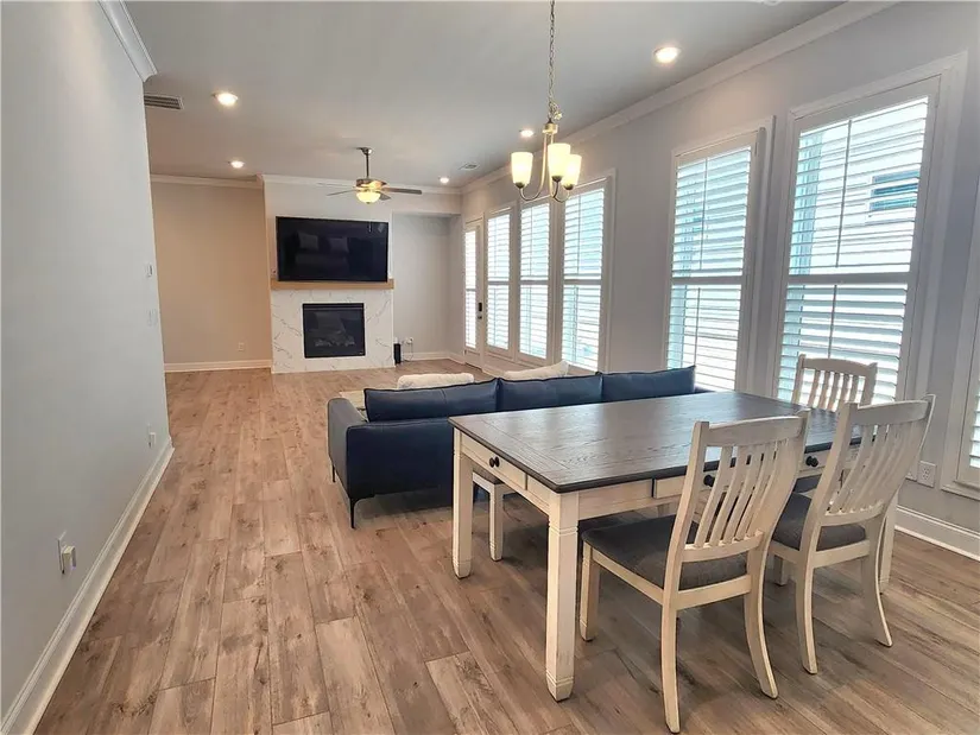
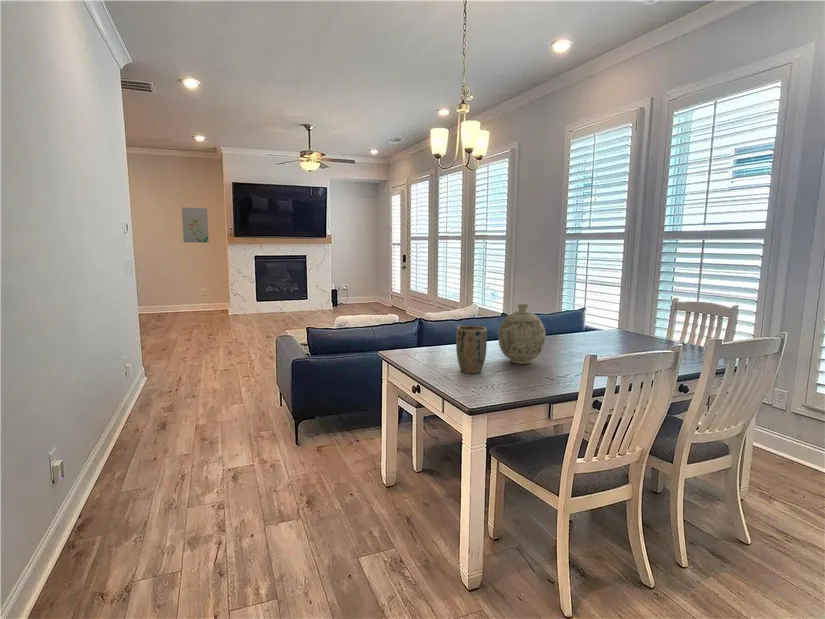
+ wall art [181,207,210,244]
+ decorative vase [497,303,547,365]
+ plant pot [455,325,488,375]
